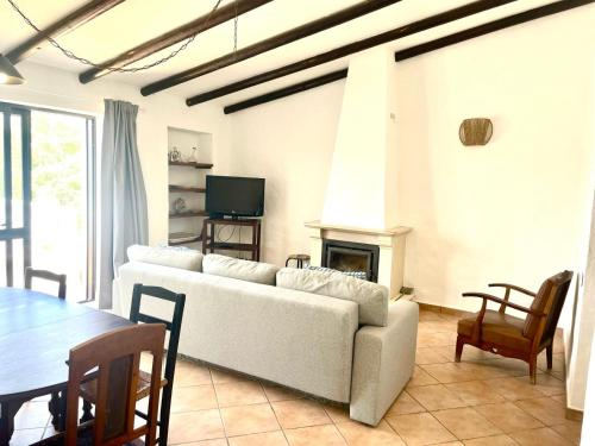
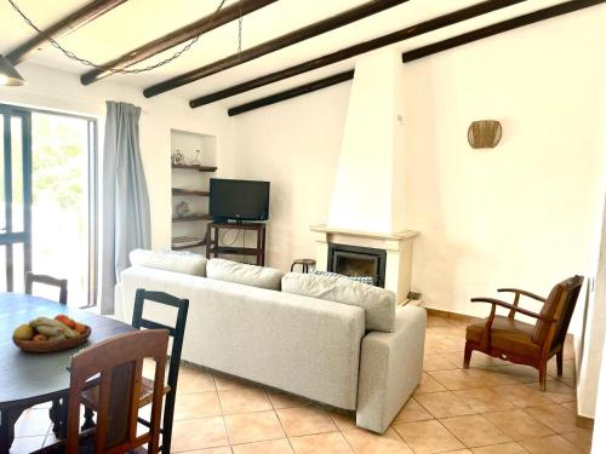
+ fruit bowl [11,314,93,354]
